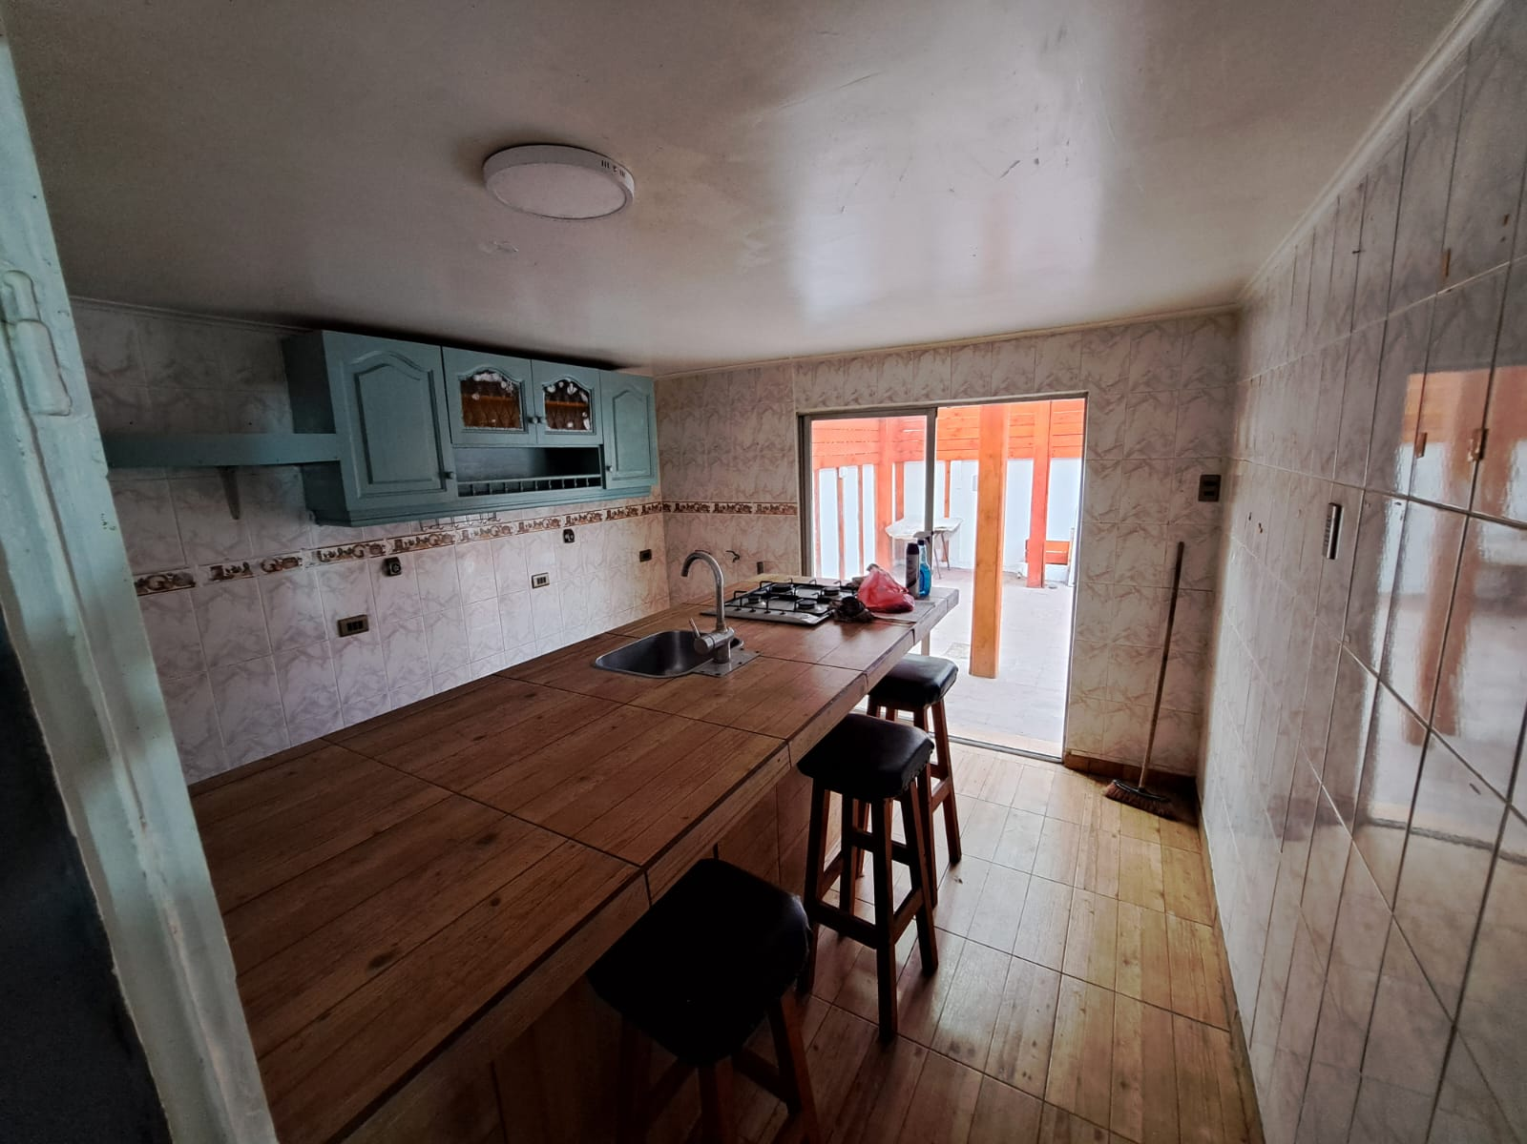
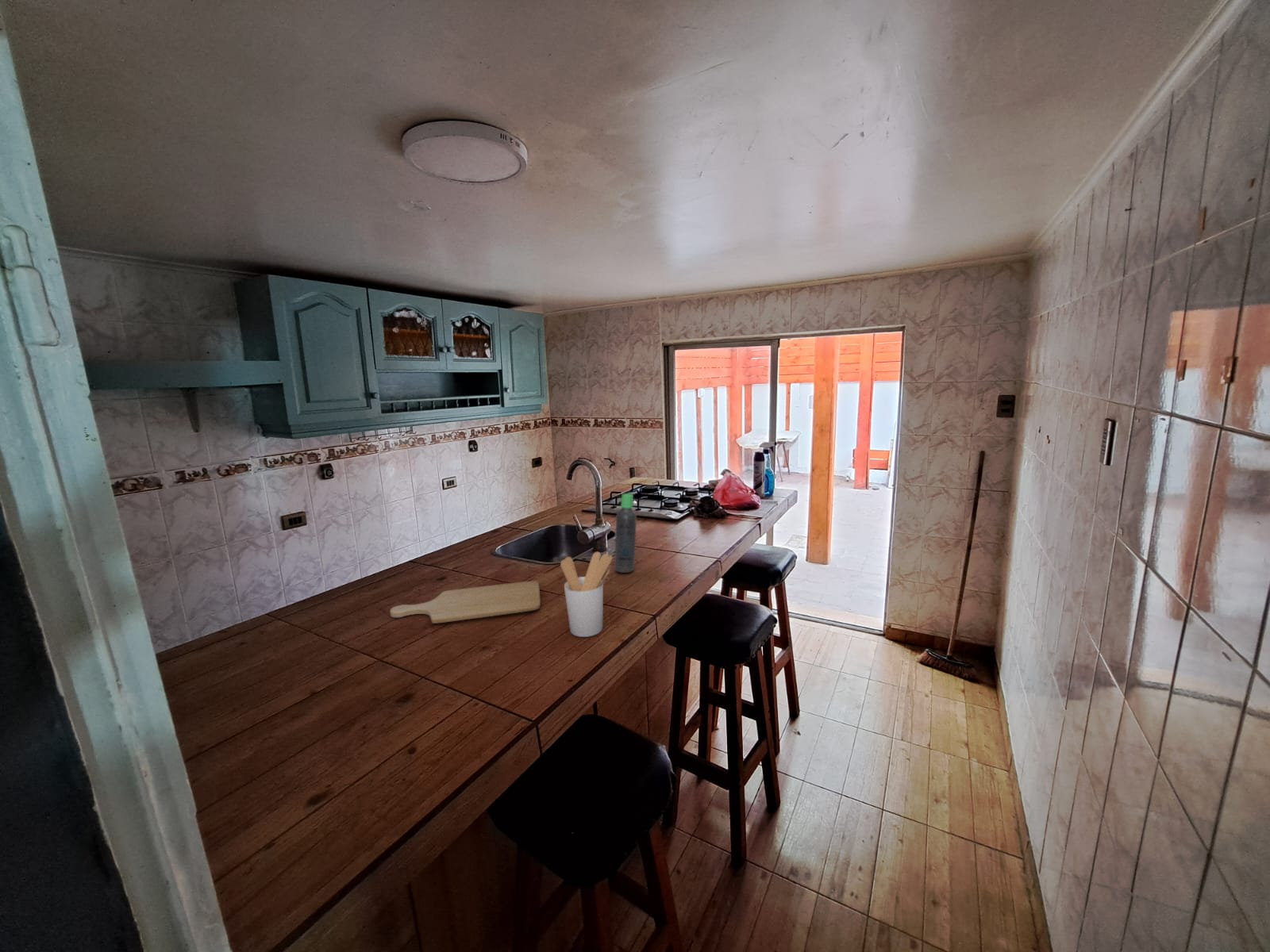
+ utensil holder [560,551,613,638]
+ chopping board [390,580,541,624]
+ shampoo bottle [614,493,637,574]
